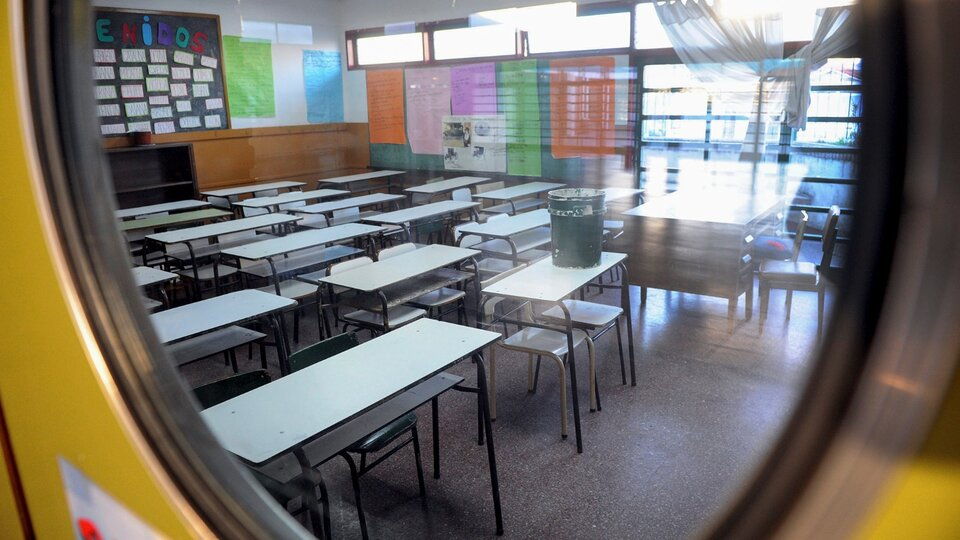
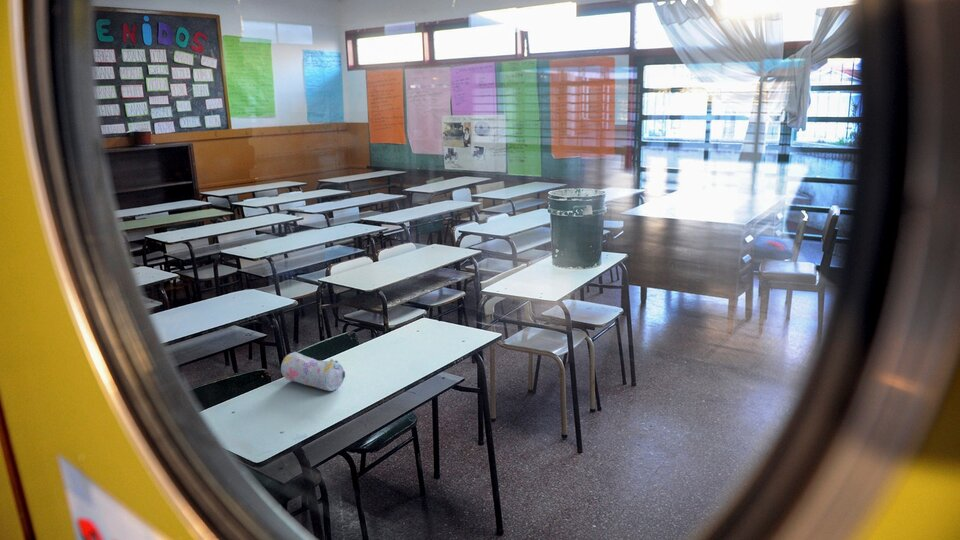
+ pencil case [280,351,346,392]
